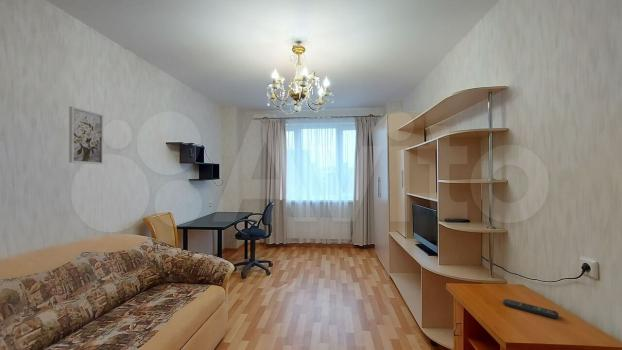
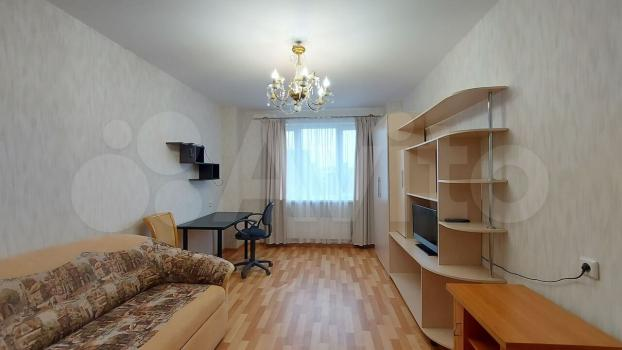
- remote control [502,298,560,320]
- wall art [68,106,104,165]
